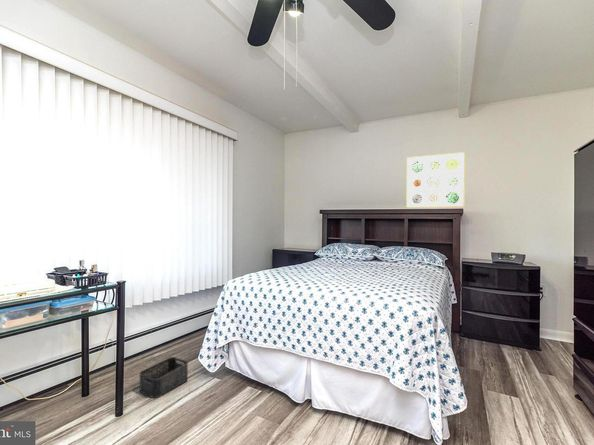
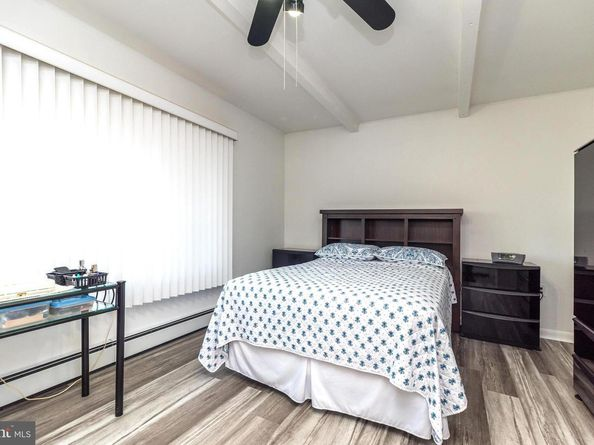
- wall art [405,151,466,209]
- storage bin [139,356,189,399]
